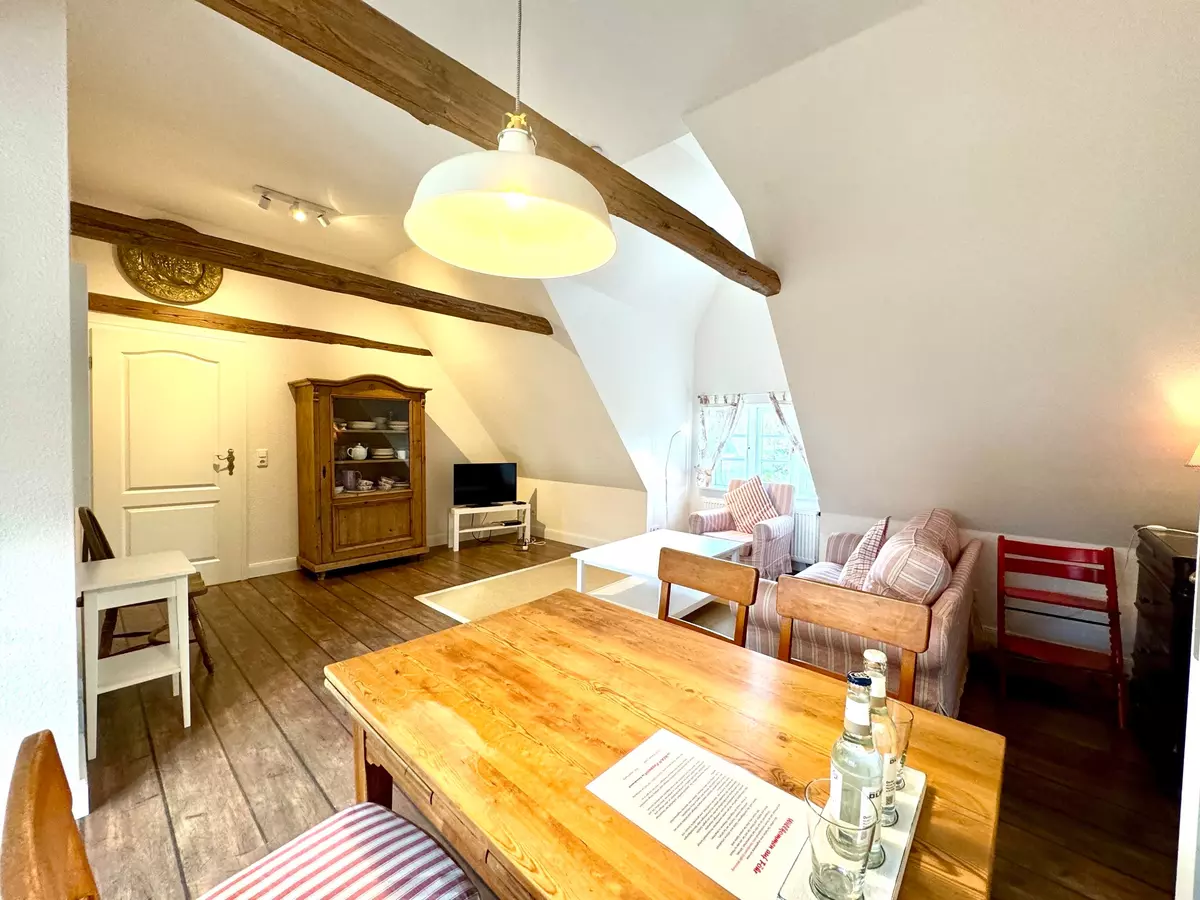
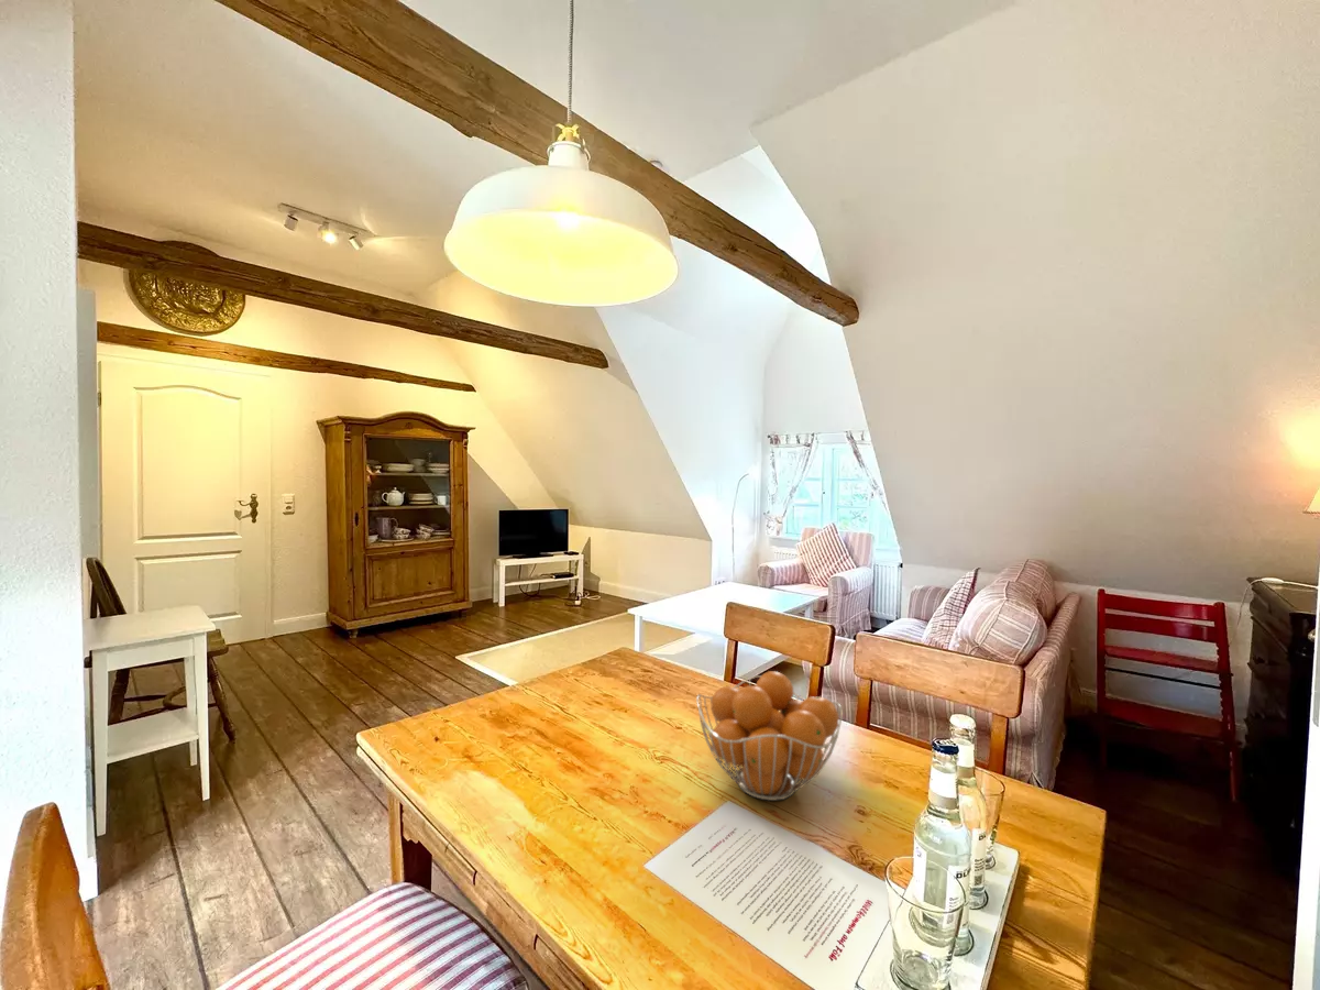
+ fruit basket [695,670,844,802]
